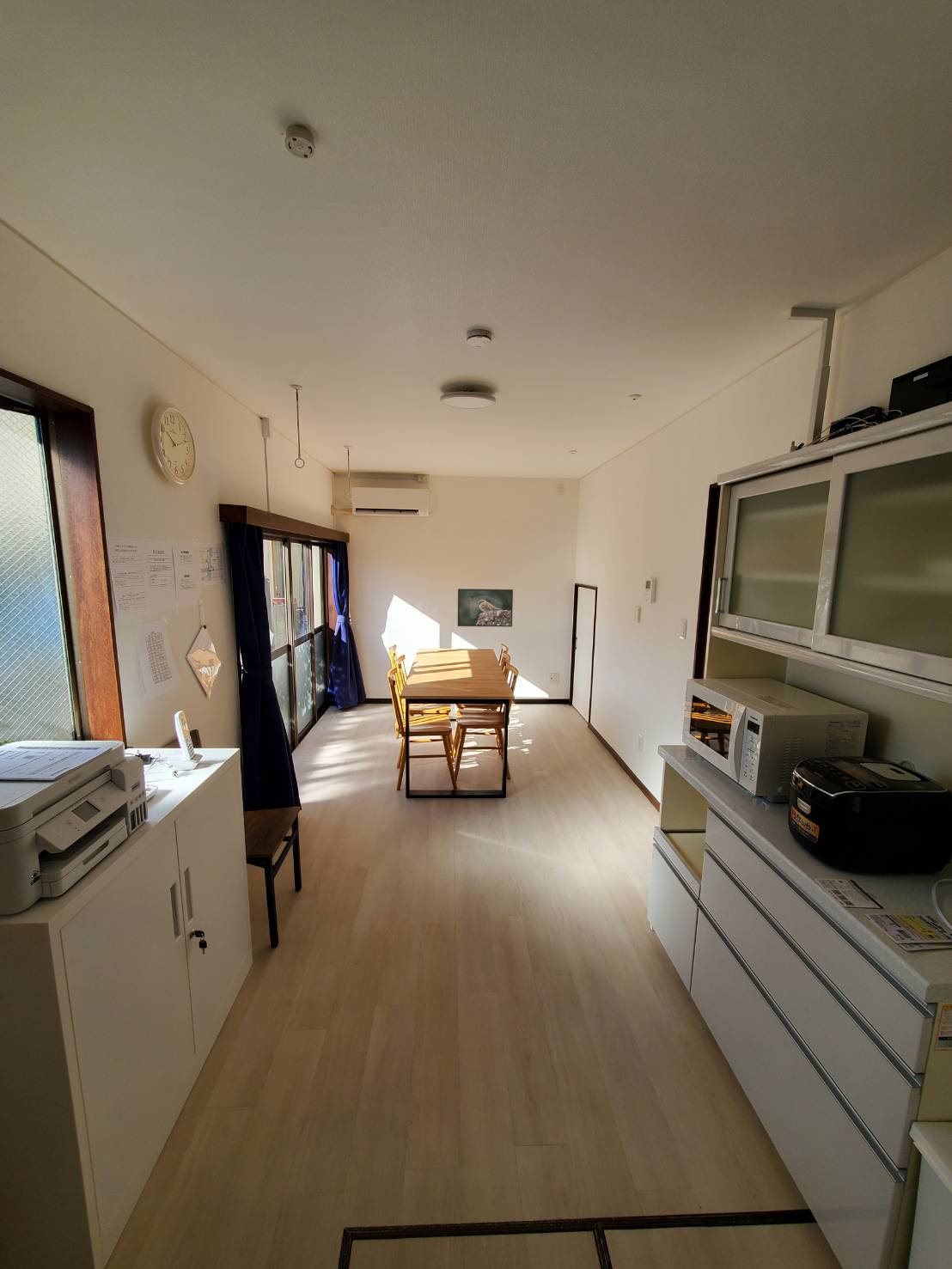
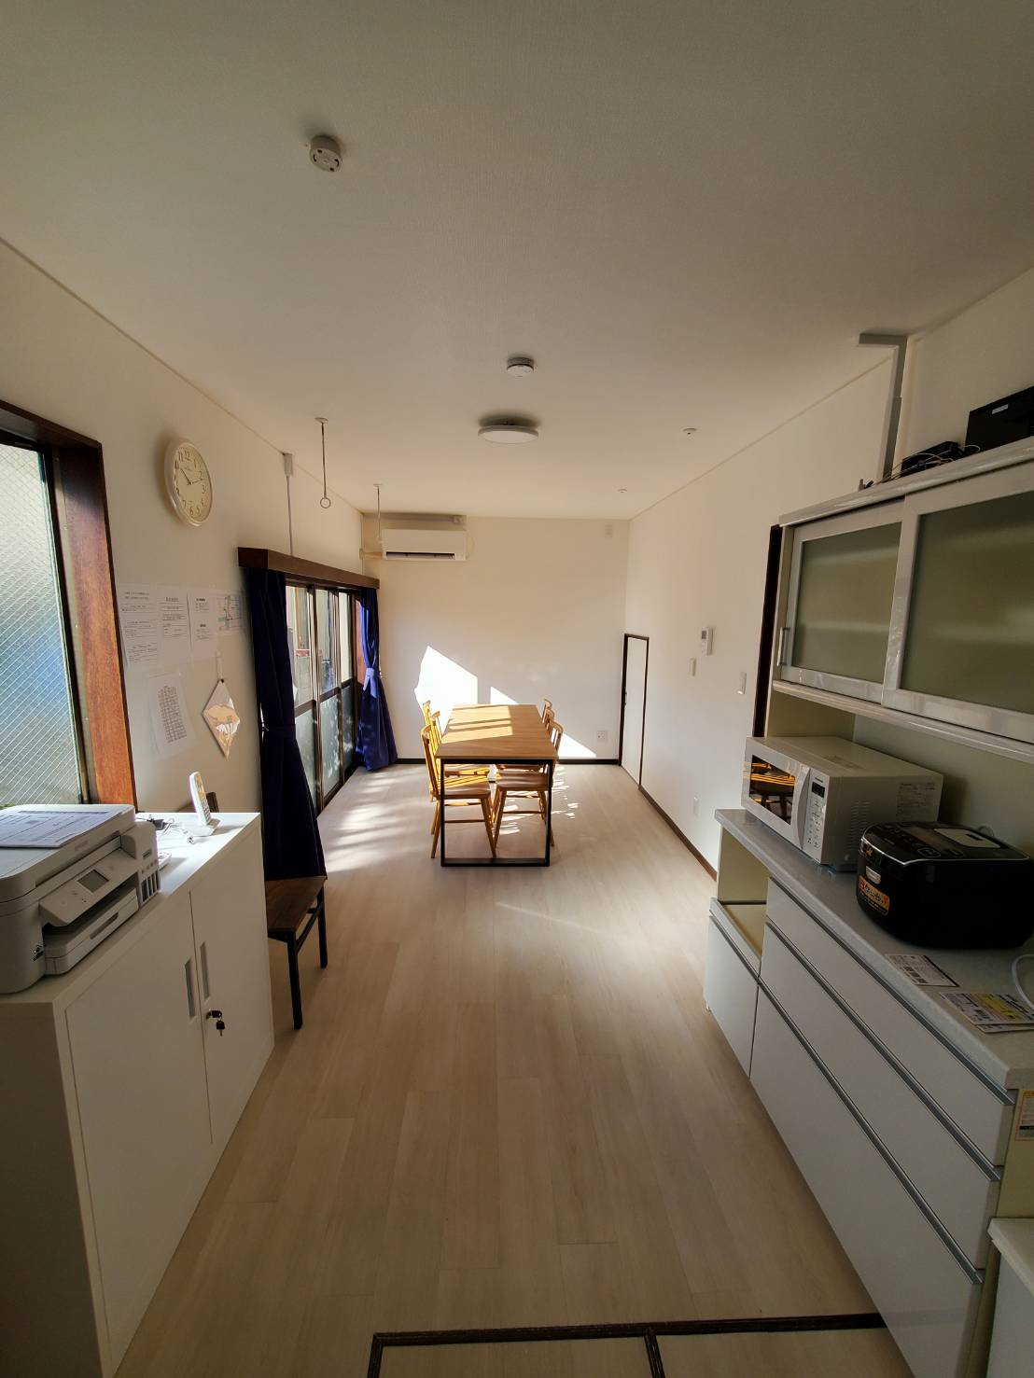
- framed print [457,588,514,627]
